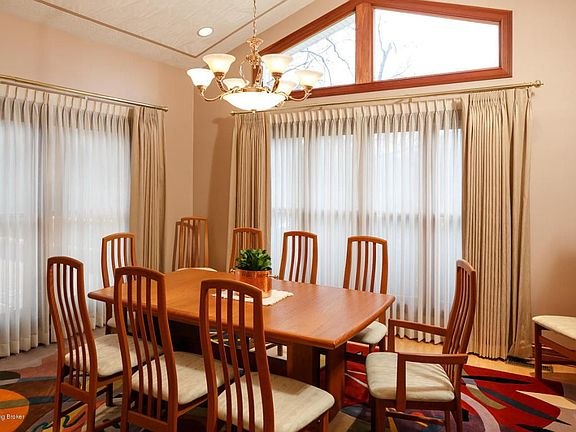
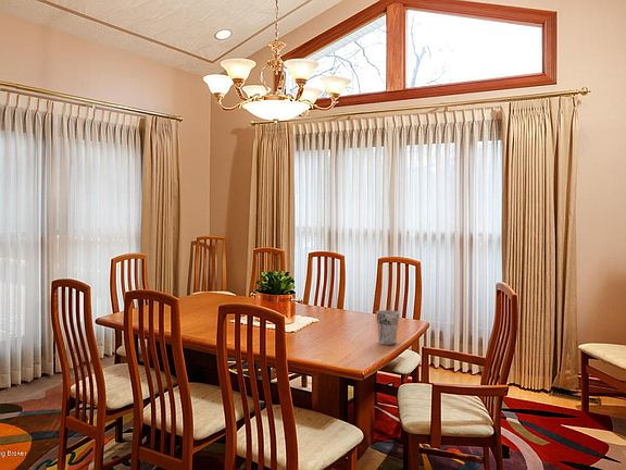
+ cup [375,309,400,346]
